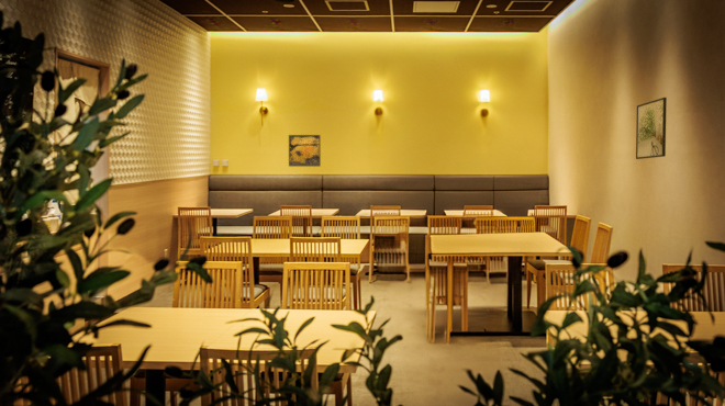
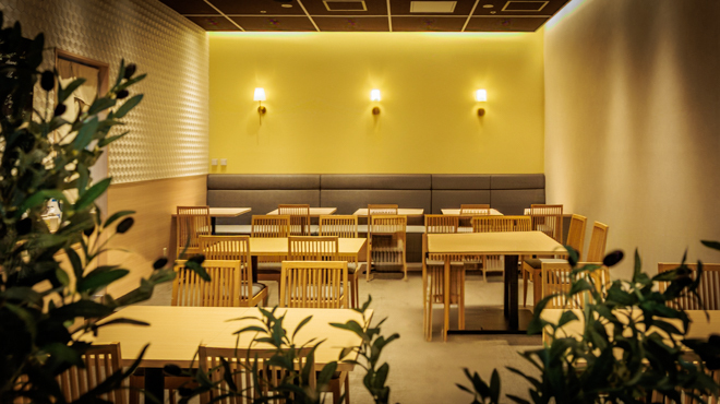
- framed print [635,97,668,160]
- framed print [288,134,322,168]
